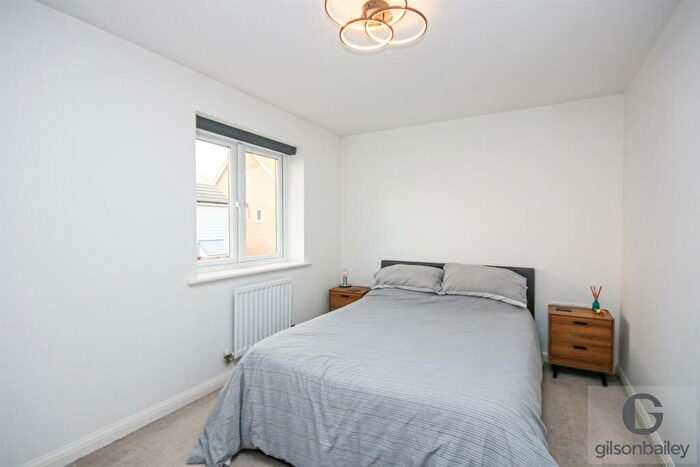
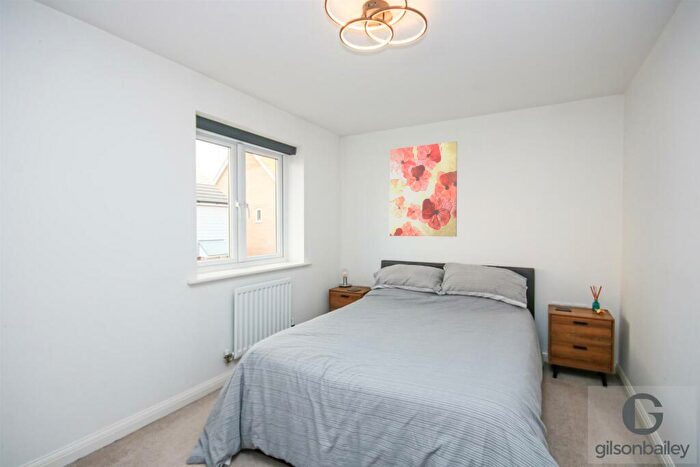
+ wall art [389,140,458,238]
